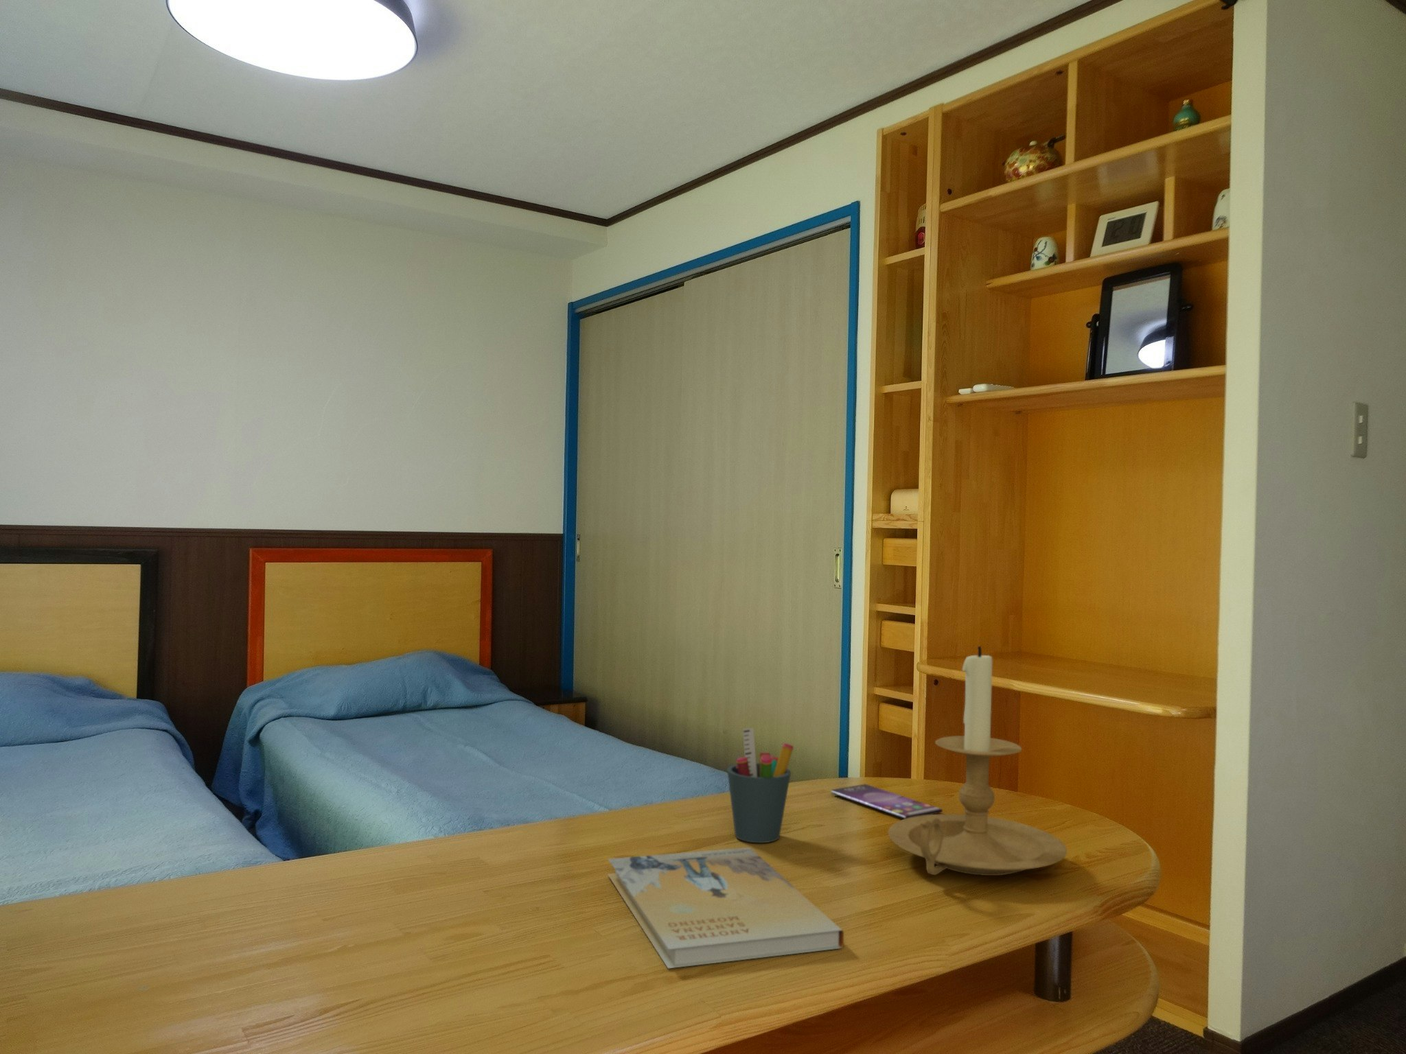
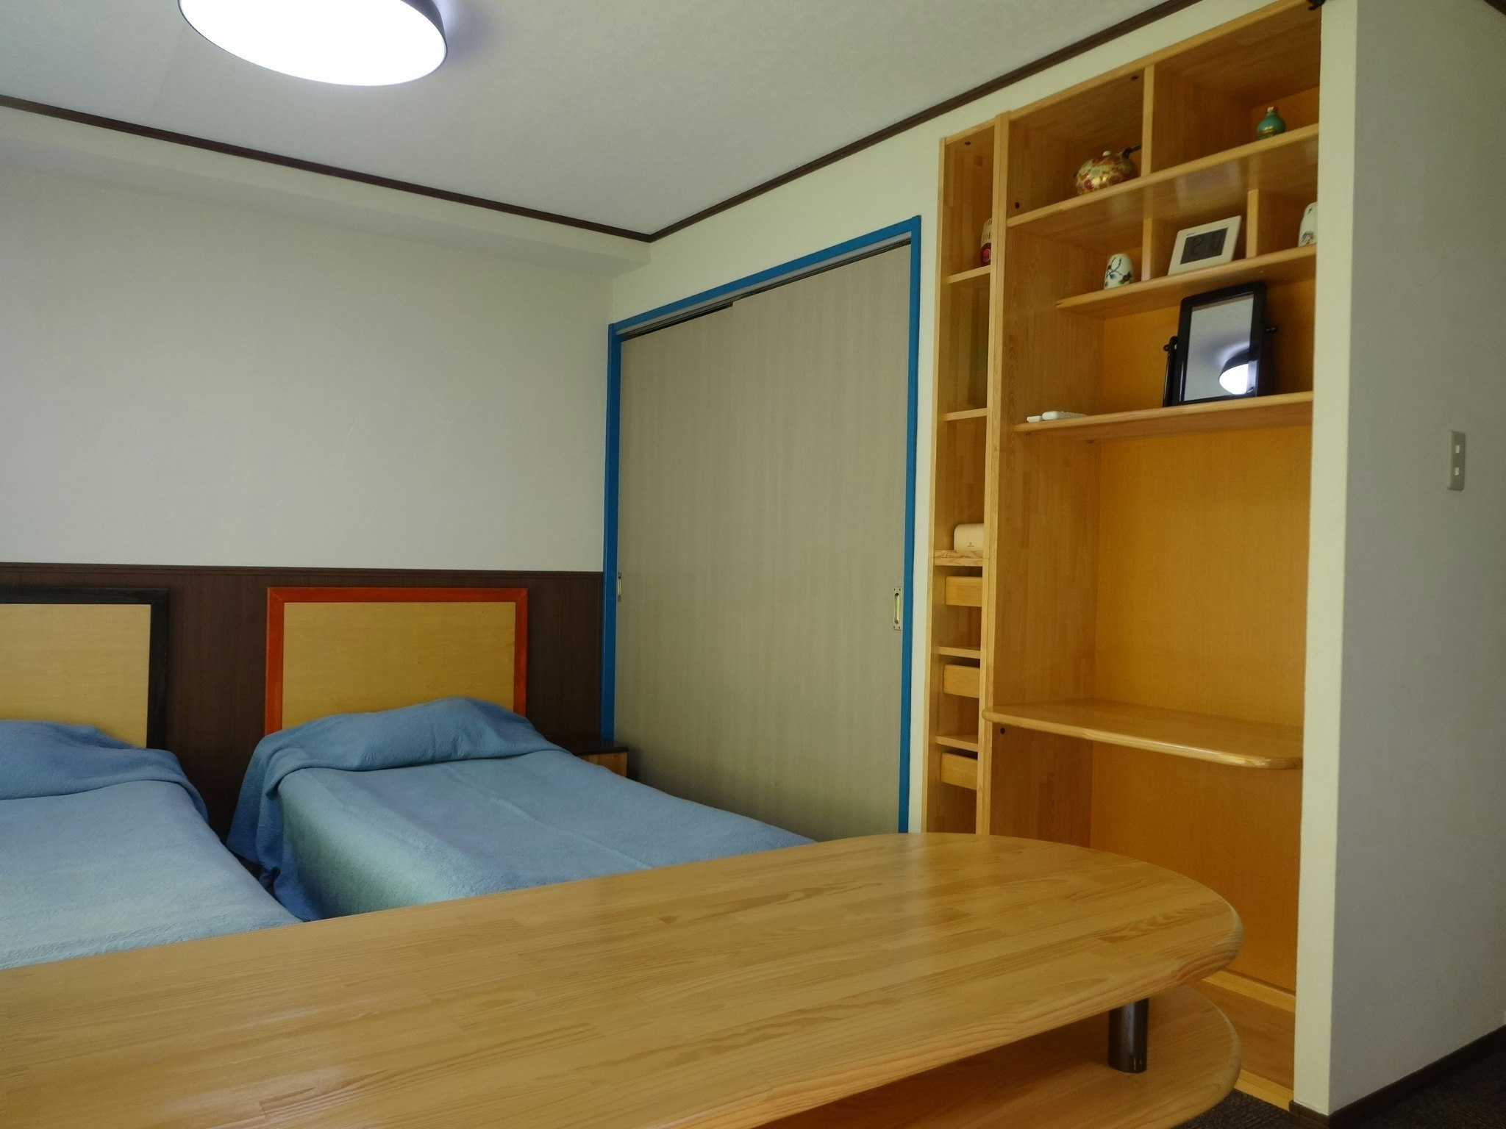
- pen holder [726,727,794,844]
- candle holder [888,645,1067,876]
- smartphone [830,783,943,819]
- book [607,847,845,969]
